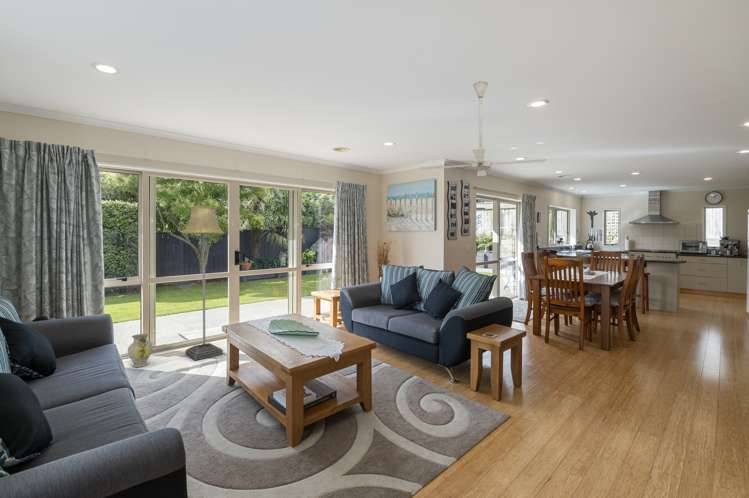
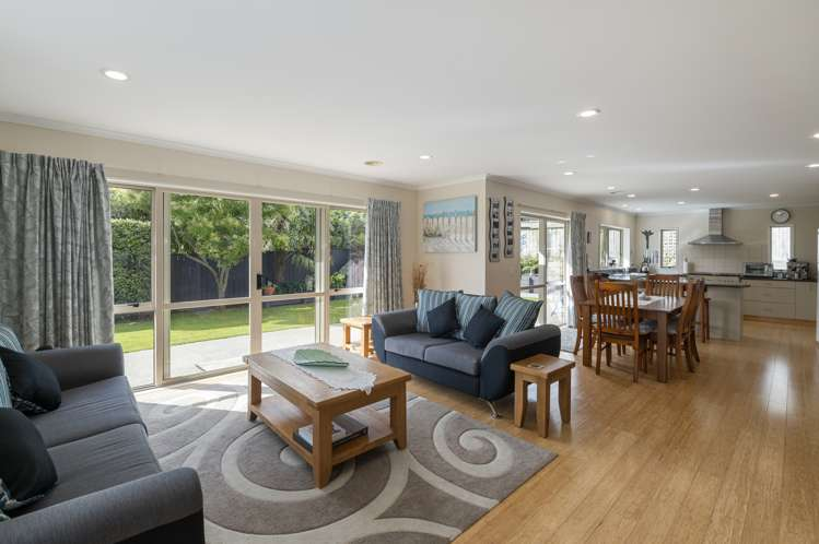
- ceiling fan [420,80,548,177]
- ceramic jug [127,333,154,368]
- floor lamp [181,205,225,361]
